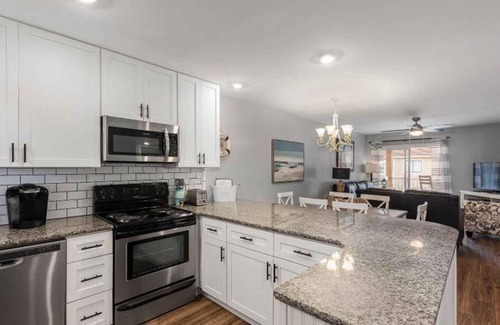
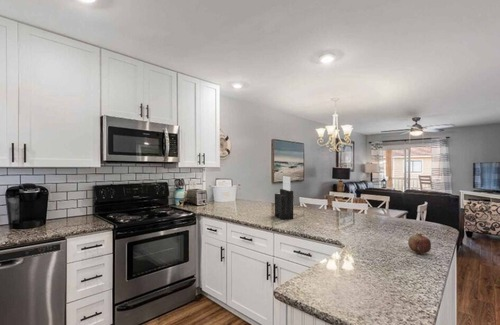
+ knife block [274,175,294,220]
+ fruit [407,232,432,254]
